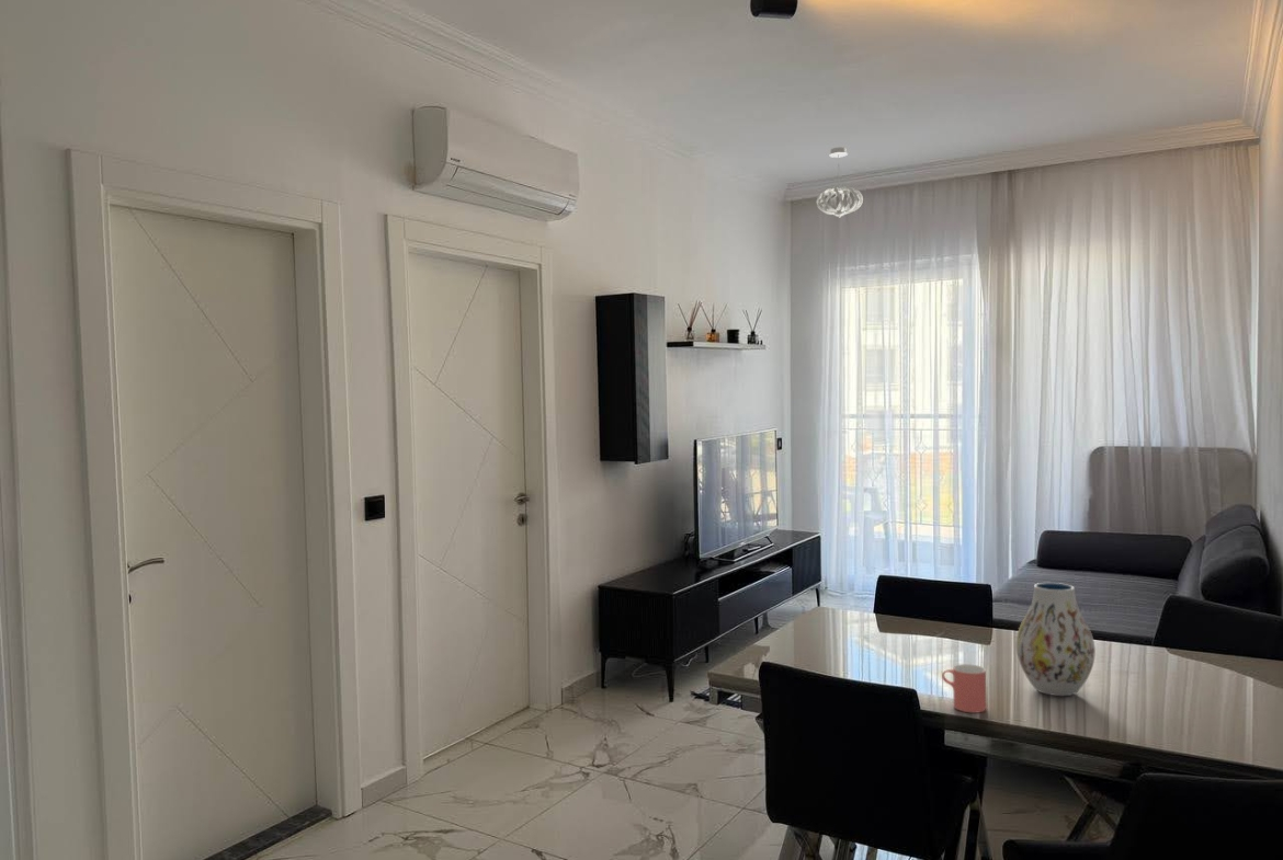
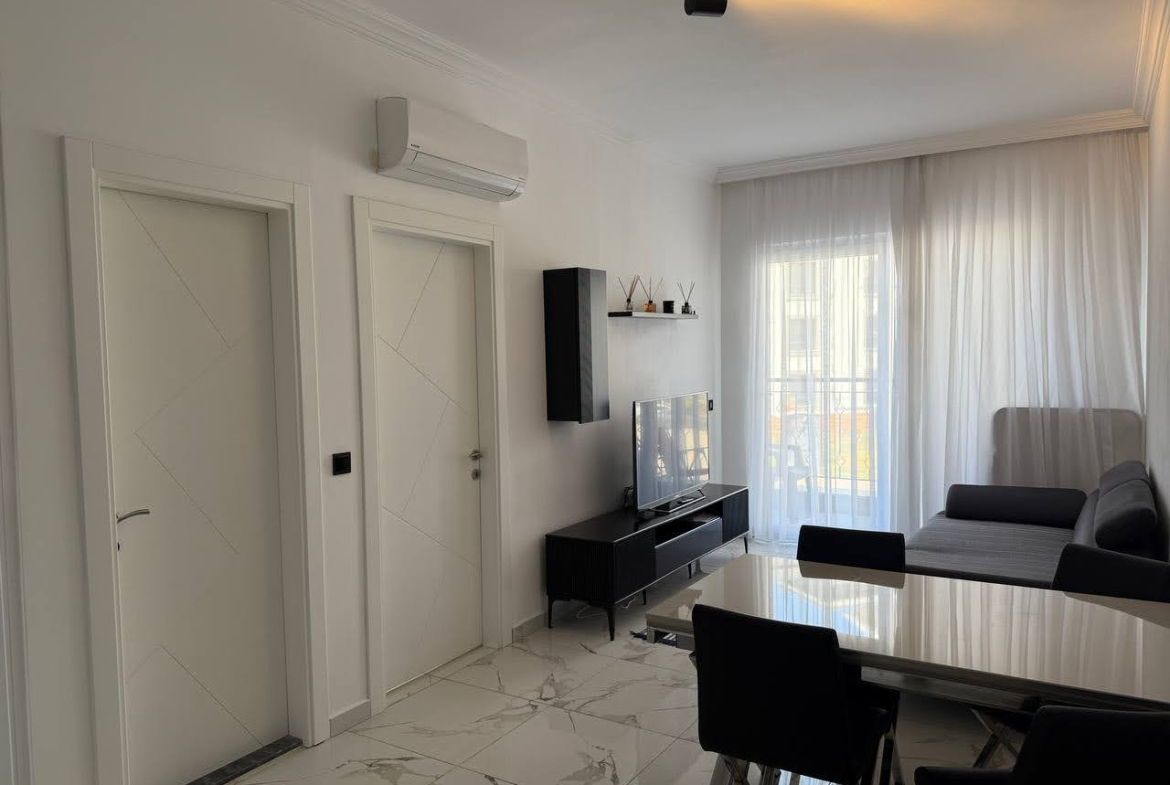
- cup [941,663,987,714]
- vase [1015,582,1097,697]
- pendant light [815,146,864,218]
